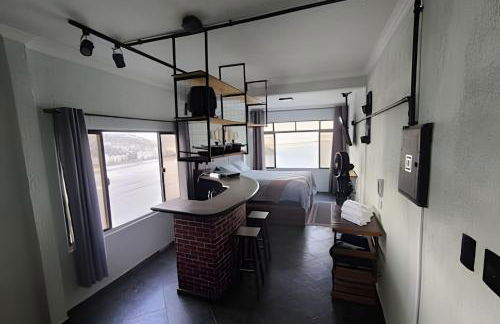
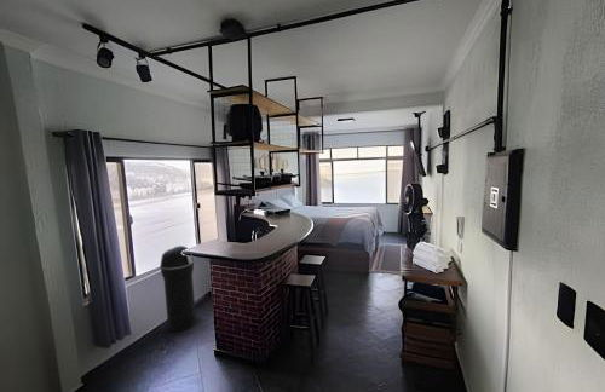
+ trash can [159,244,197,333]
